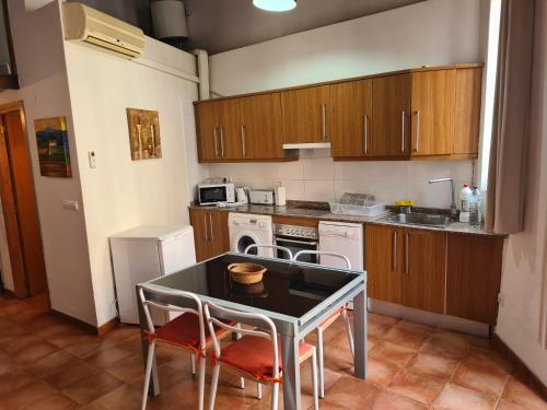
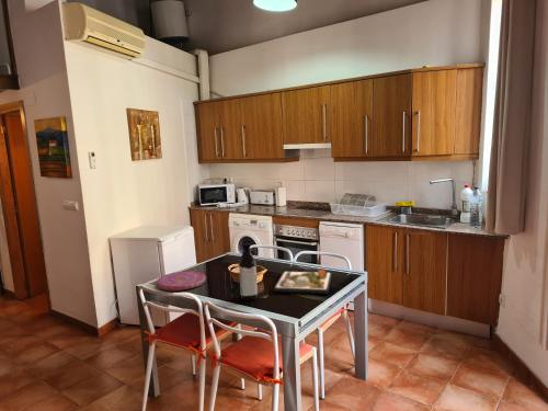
+ dinner plate [273,267,332,295]
+ plate [155,270,207,292]
+ water bottle [238,242,259,301]
